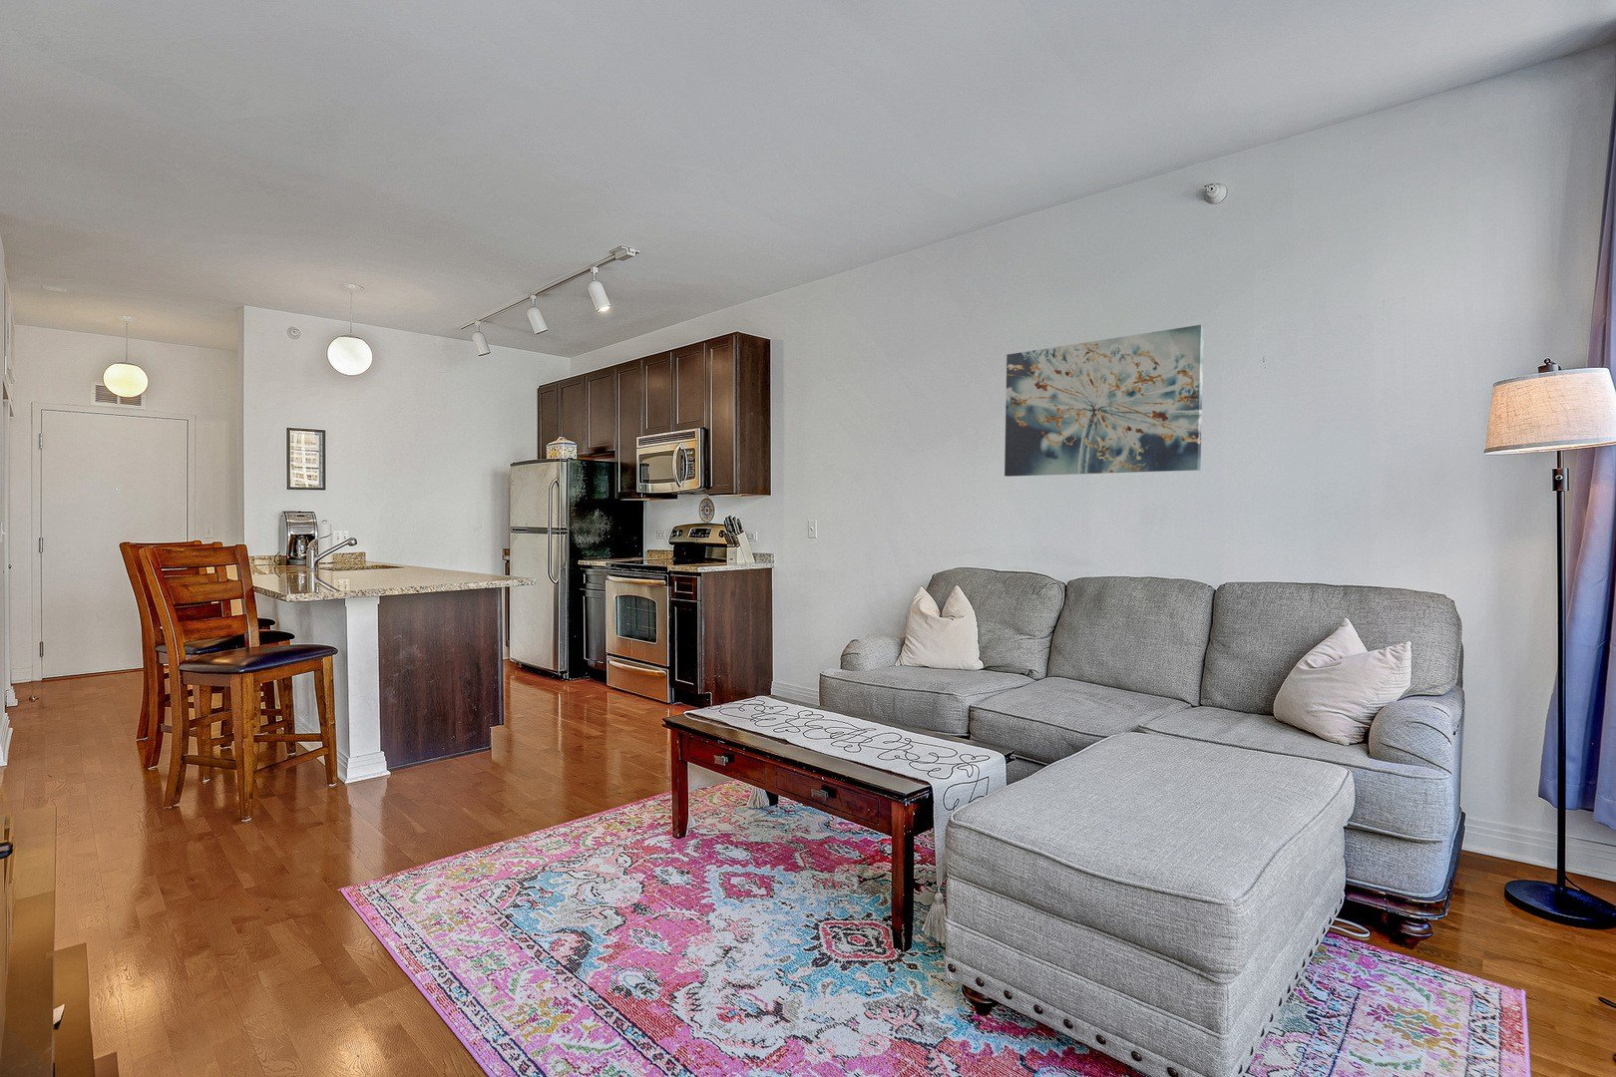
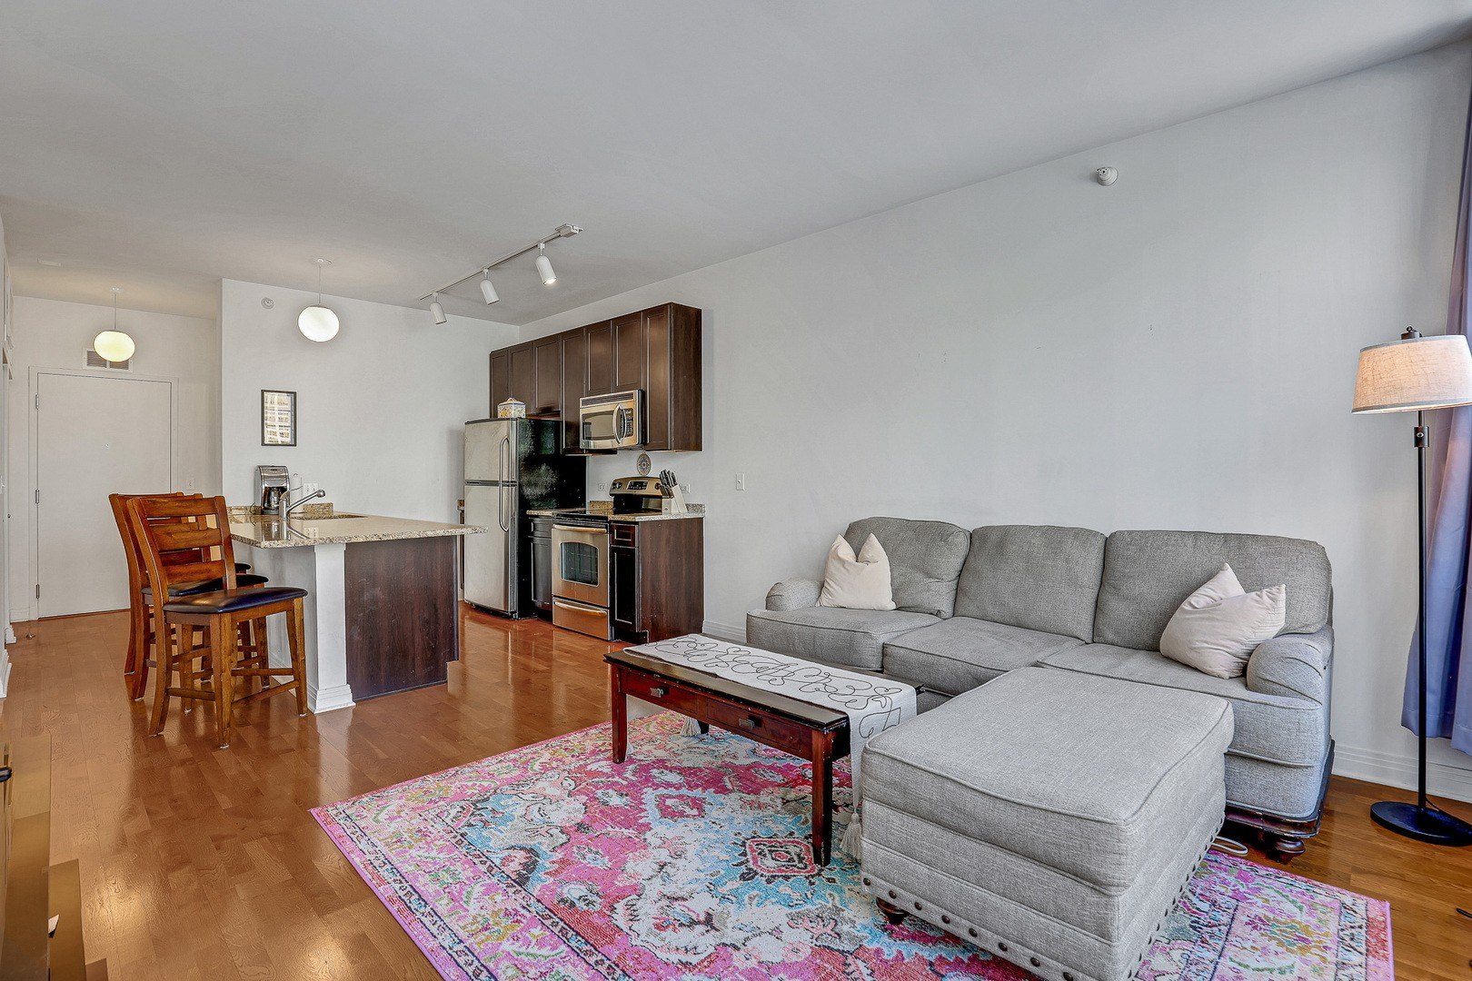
- wall art [1004,325,1205,477]
